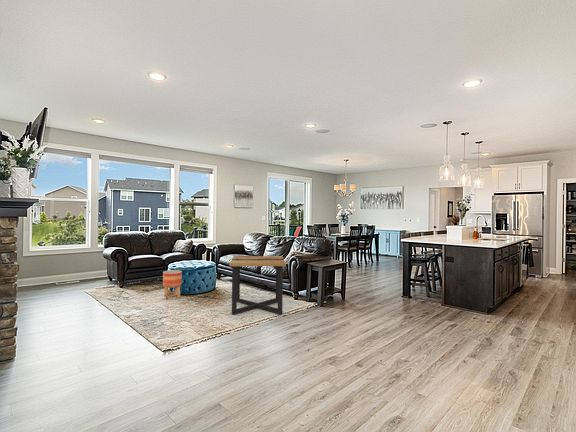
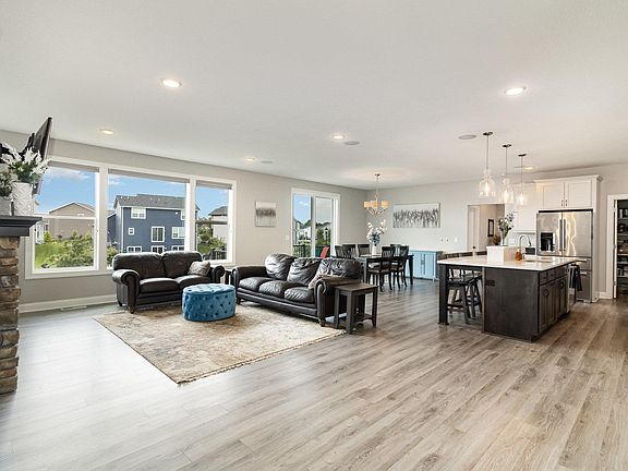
- planter [162,269,183,300]
- side table [228,255,287,316]
